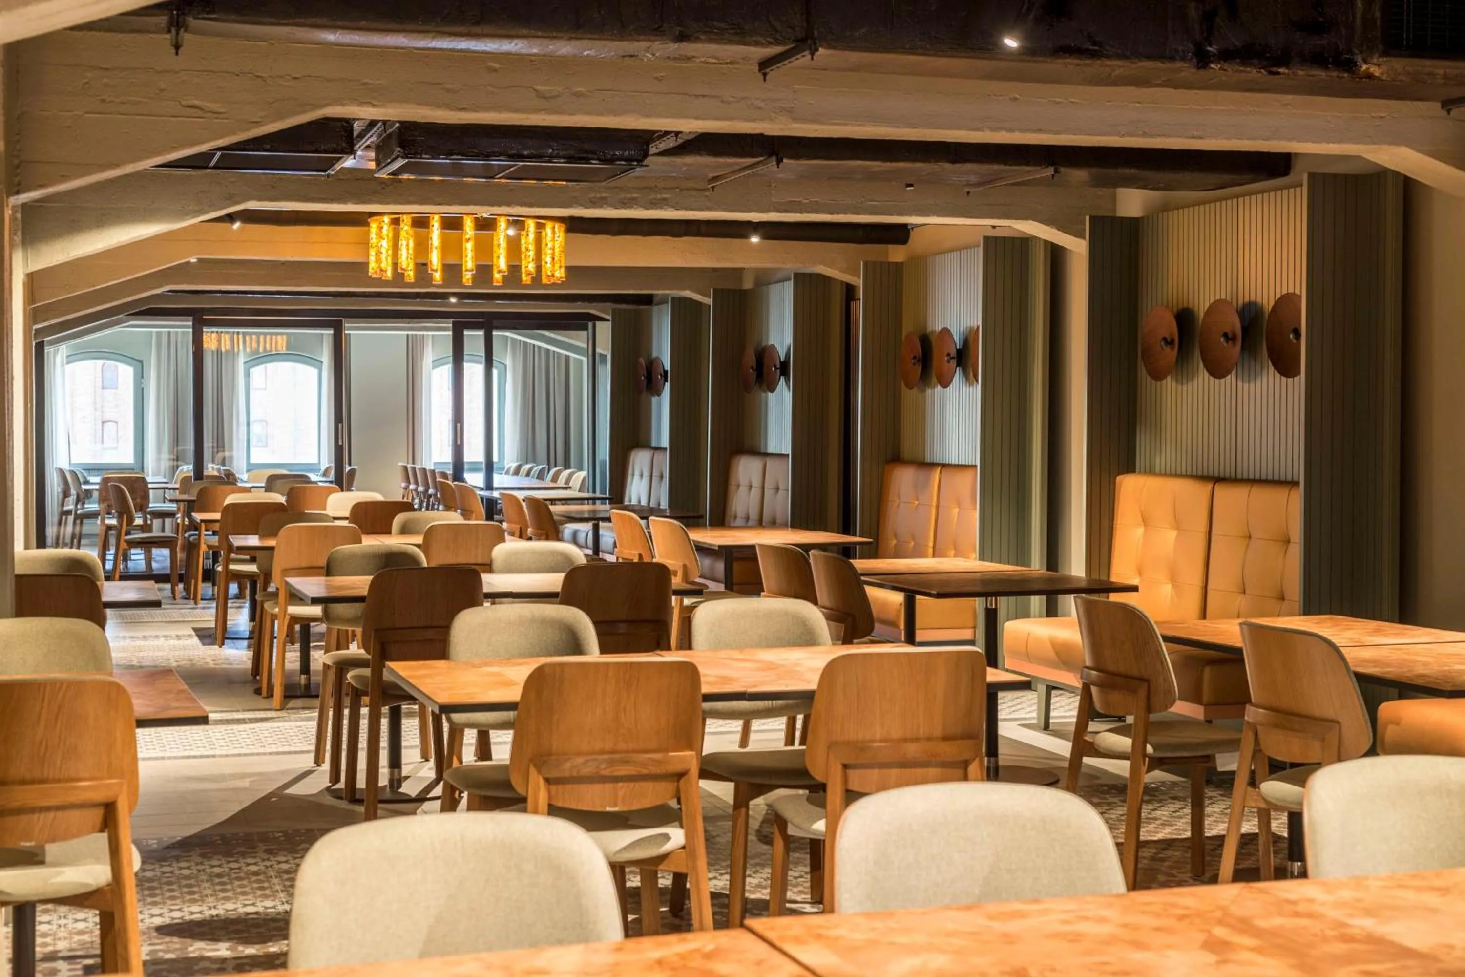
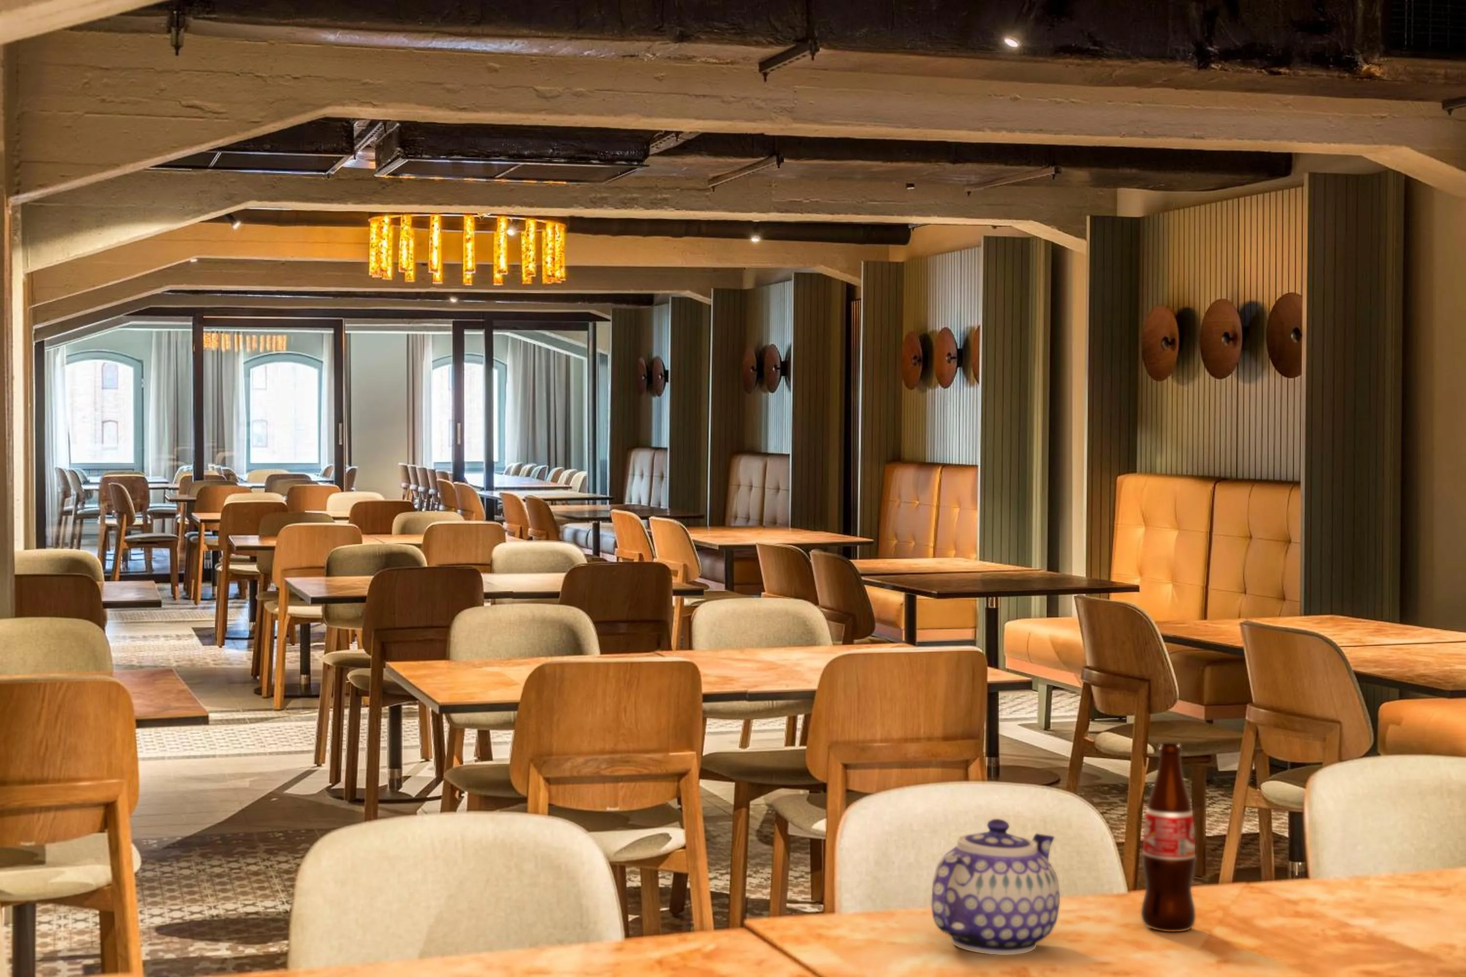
+ teapot [930,818,1060,955]
+ bottle [1141,743,1197,932]
